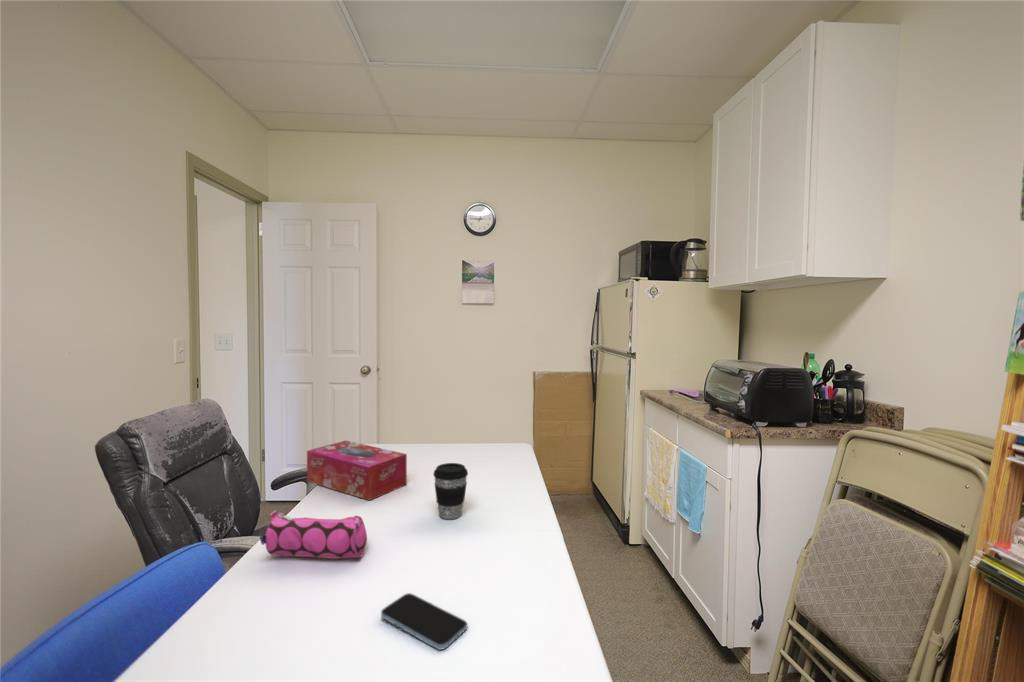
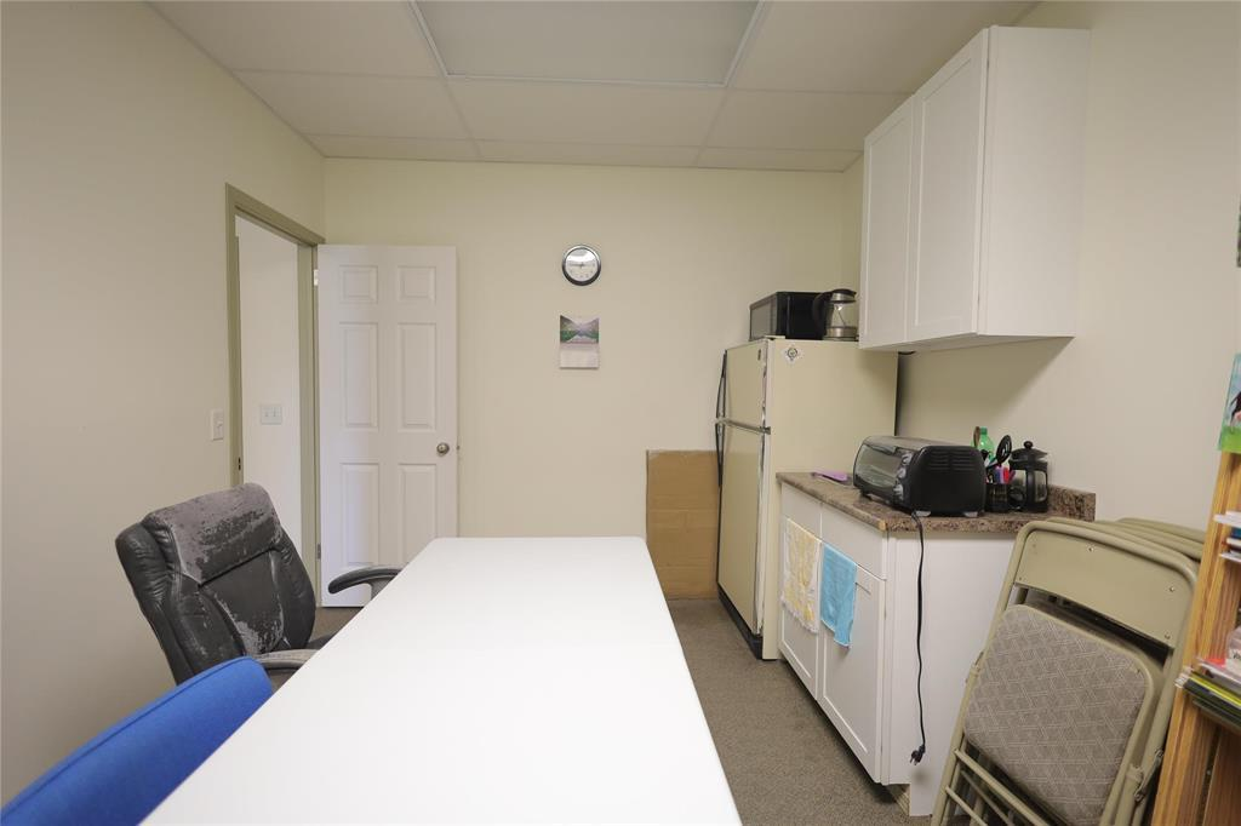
- coffee cup [432,462,469,520]
- smartphone [380,592,468,651]
- pencil case [259,509,368,560]
- tissue box [306,440,408,501]
